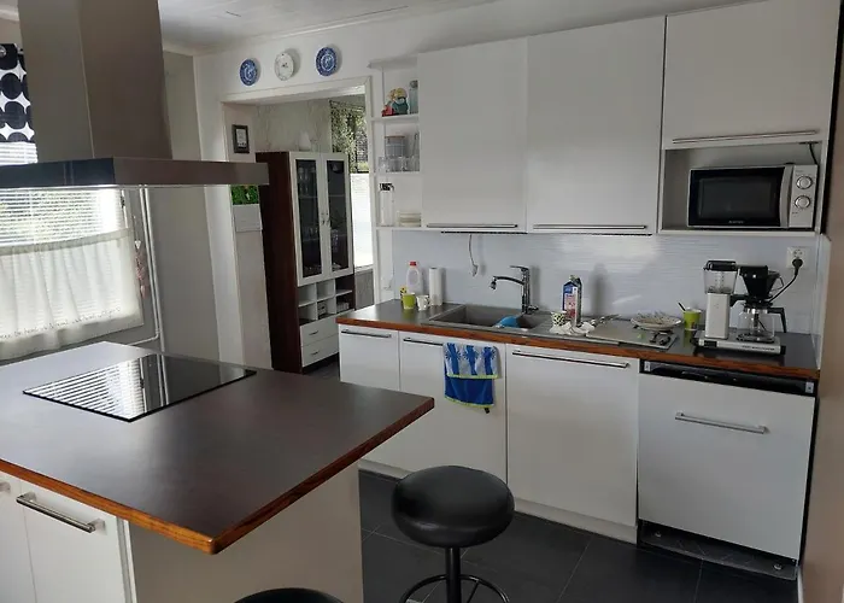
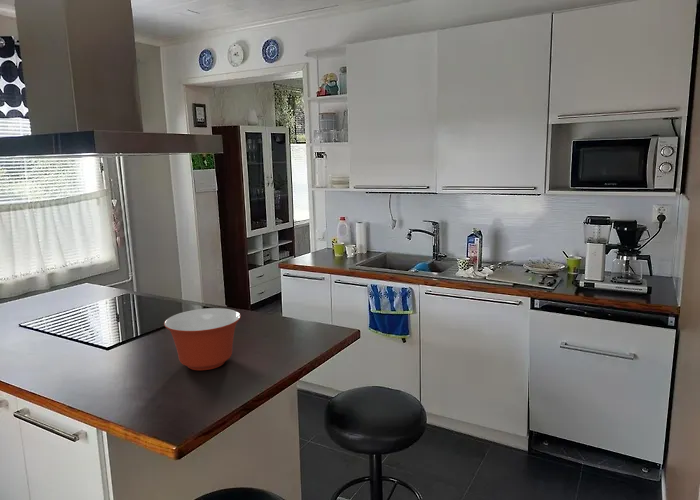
+ mixing bowl [163,307,242,371]
